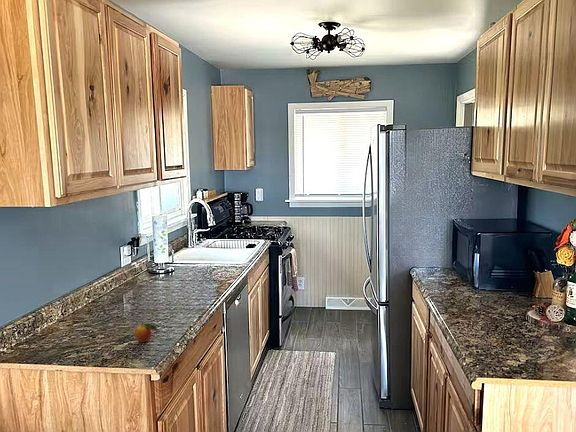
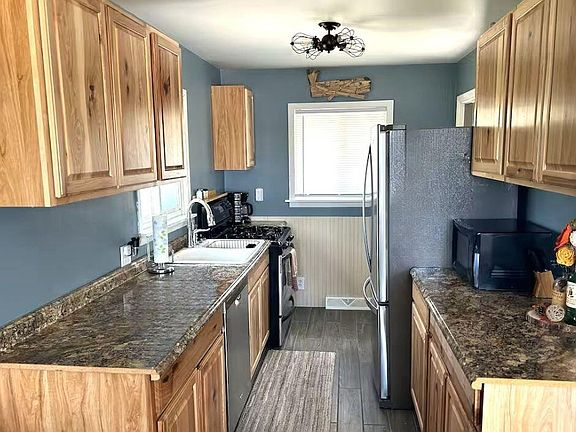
- fruit [134,319,162,343]
